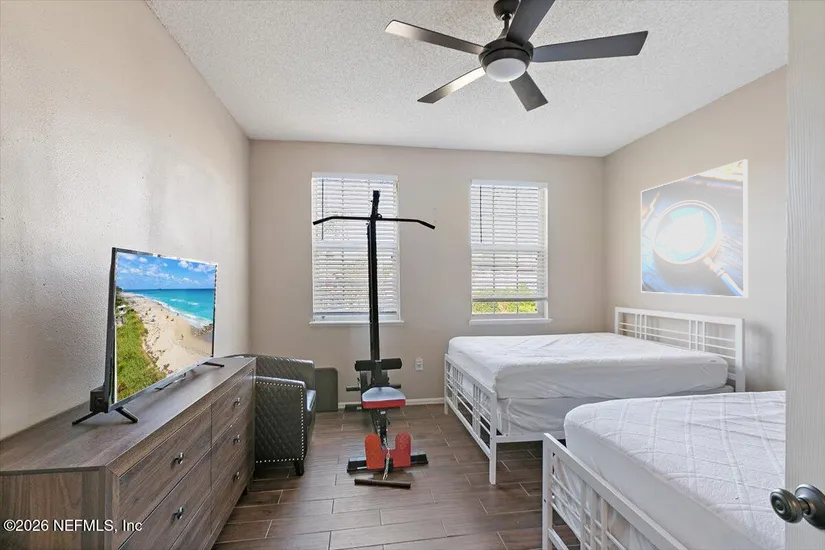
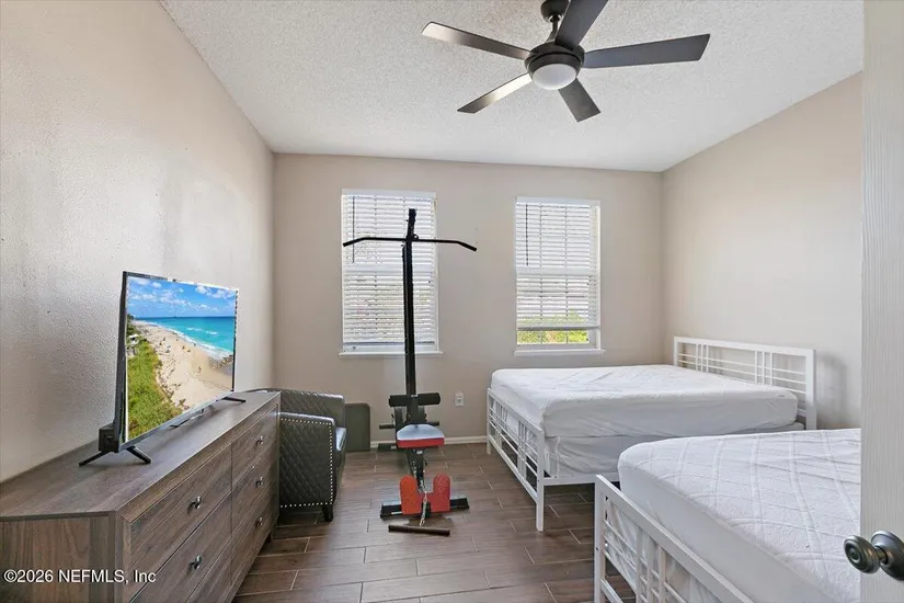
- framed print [640,159,749,299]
